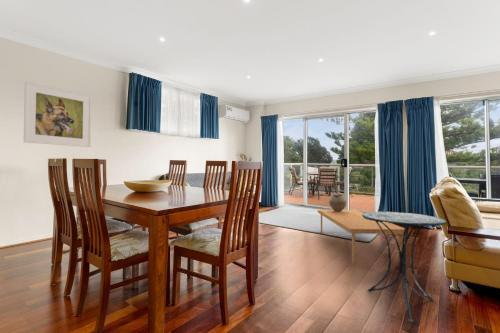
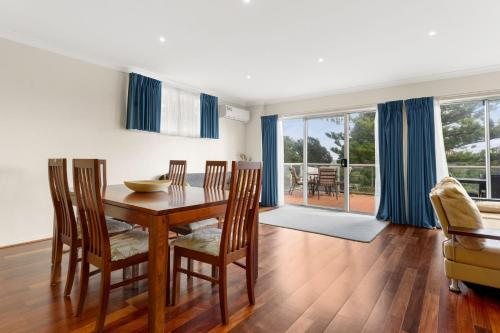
- ceramic pot [328,193,347,212]
- coffee table [317,209,405,264]
- side table [362,211,447,323]
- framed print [23,81,93,148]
